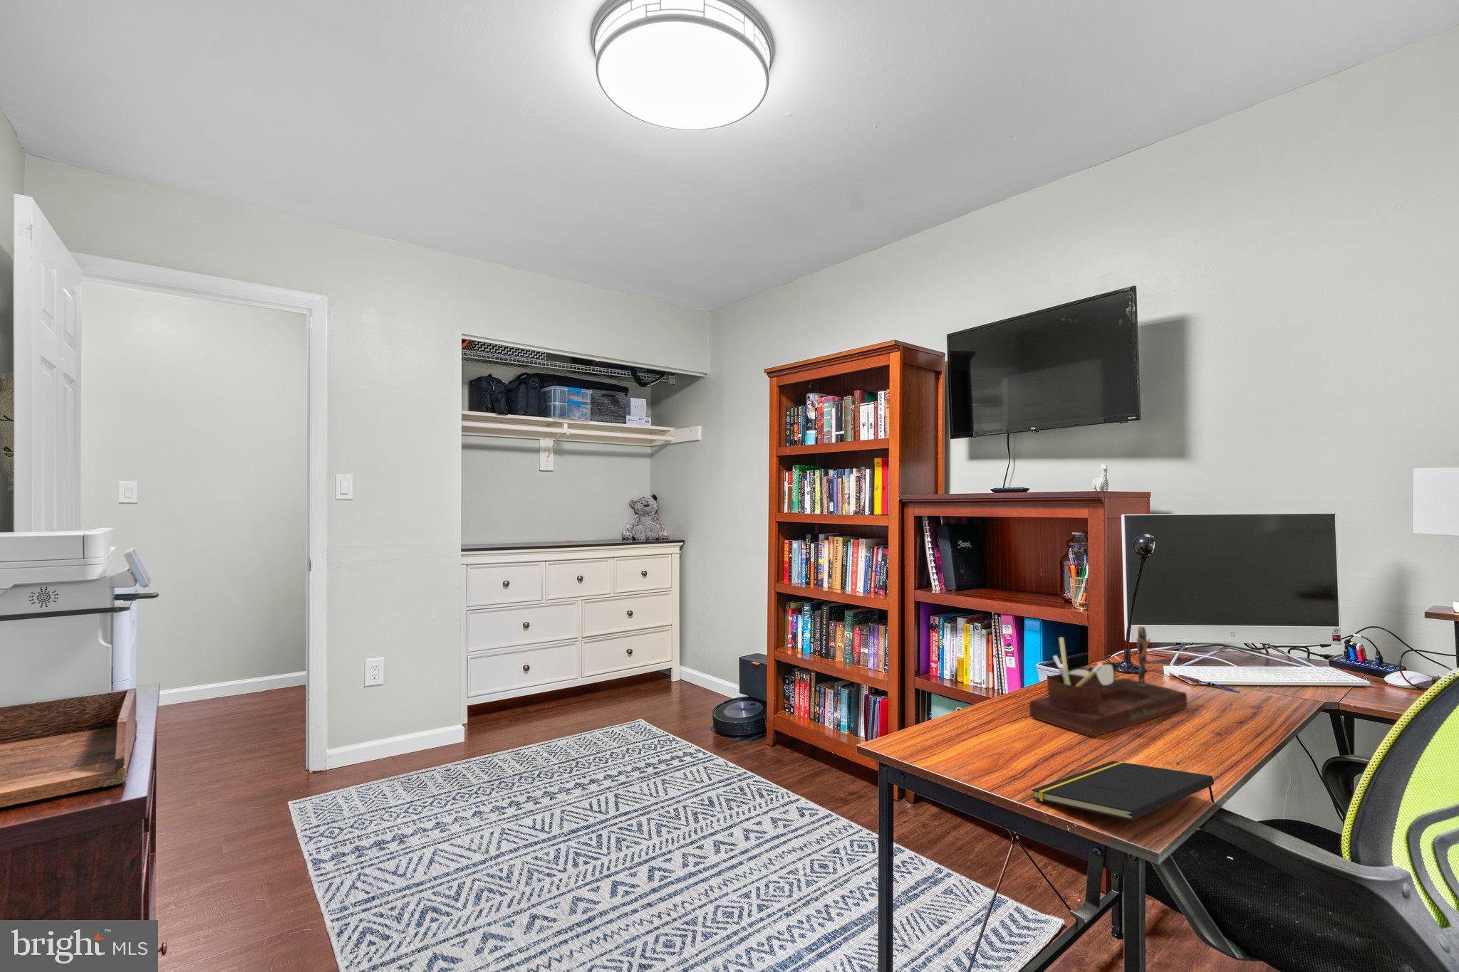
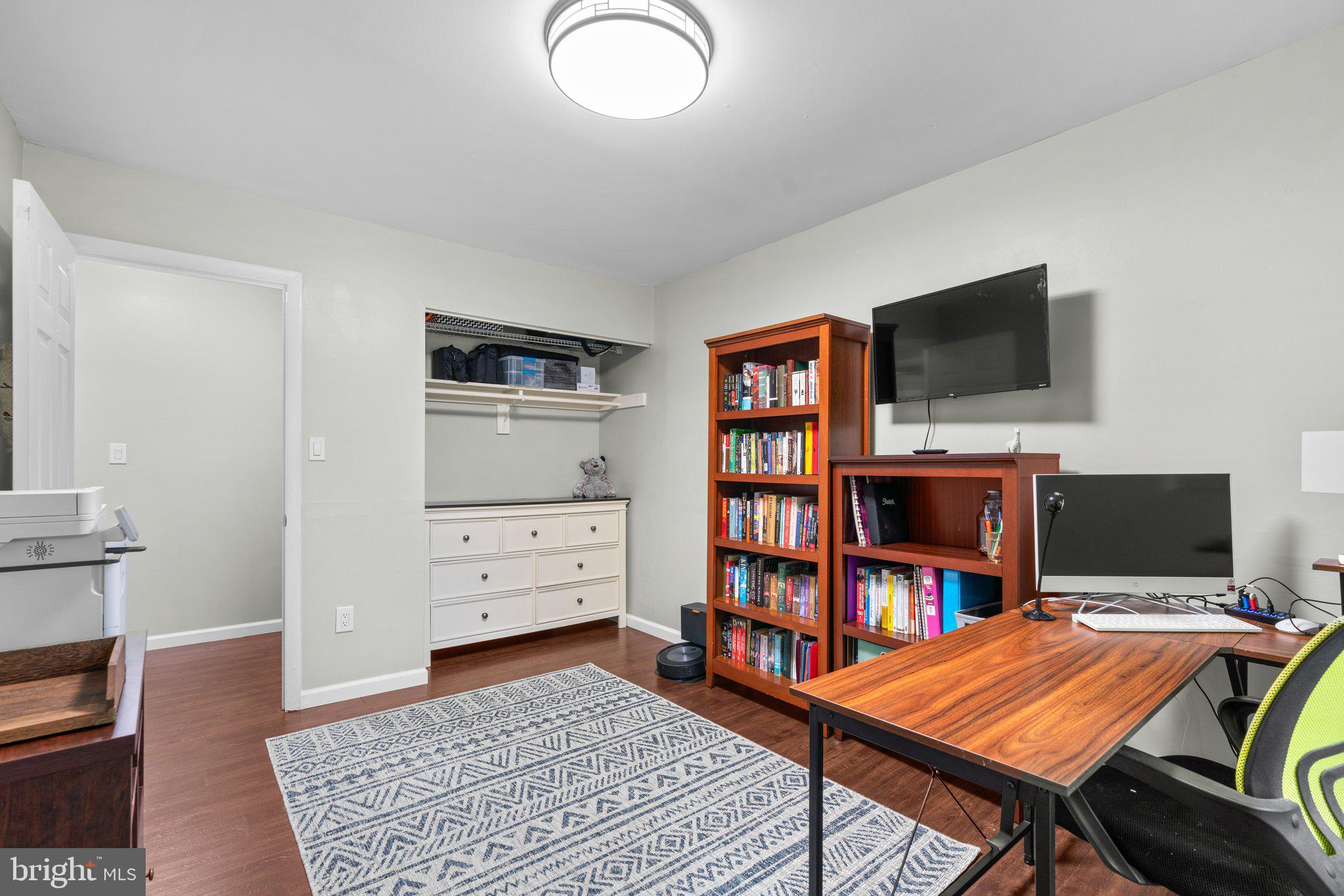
- desk organizer [1029,626,1188,738]
- pen [1178,674,1241,693]
- notepad [1031,760,1216,822]
